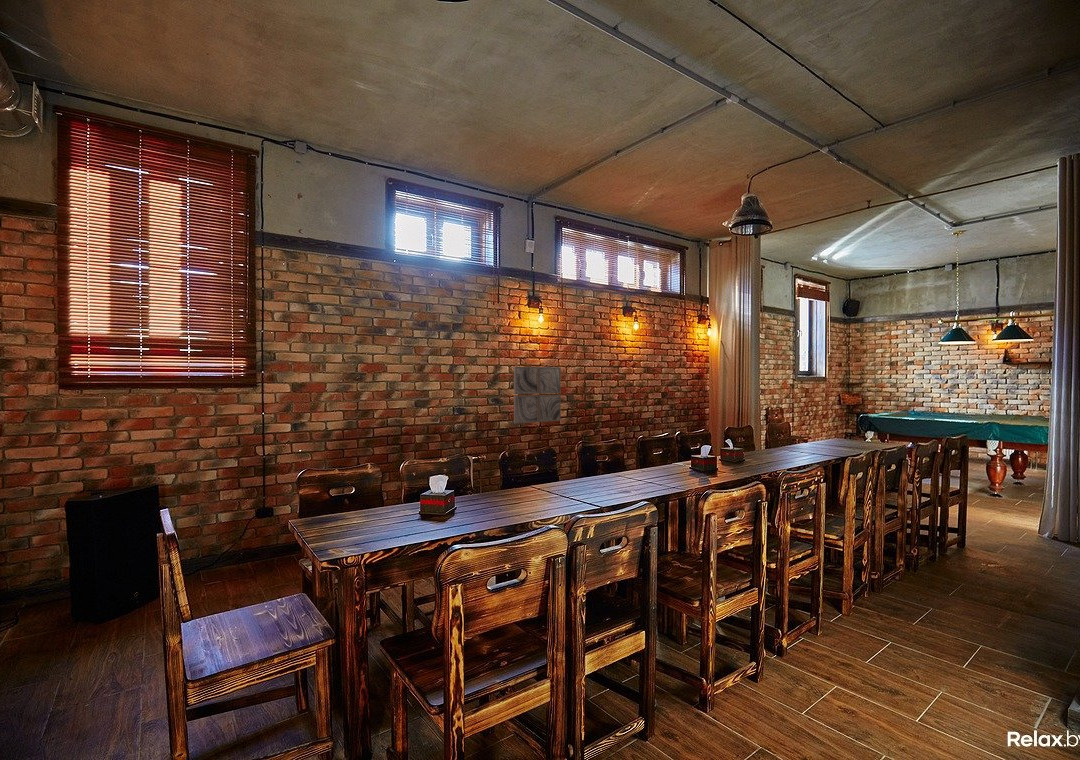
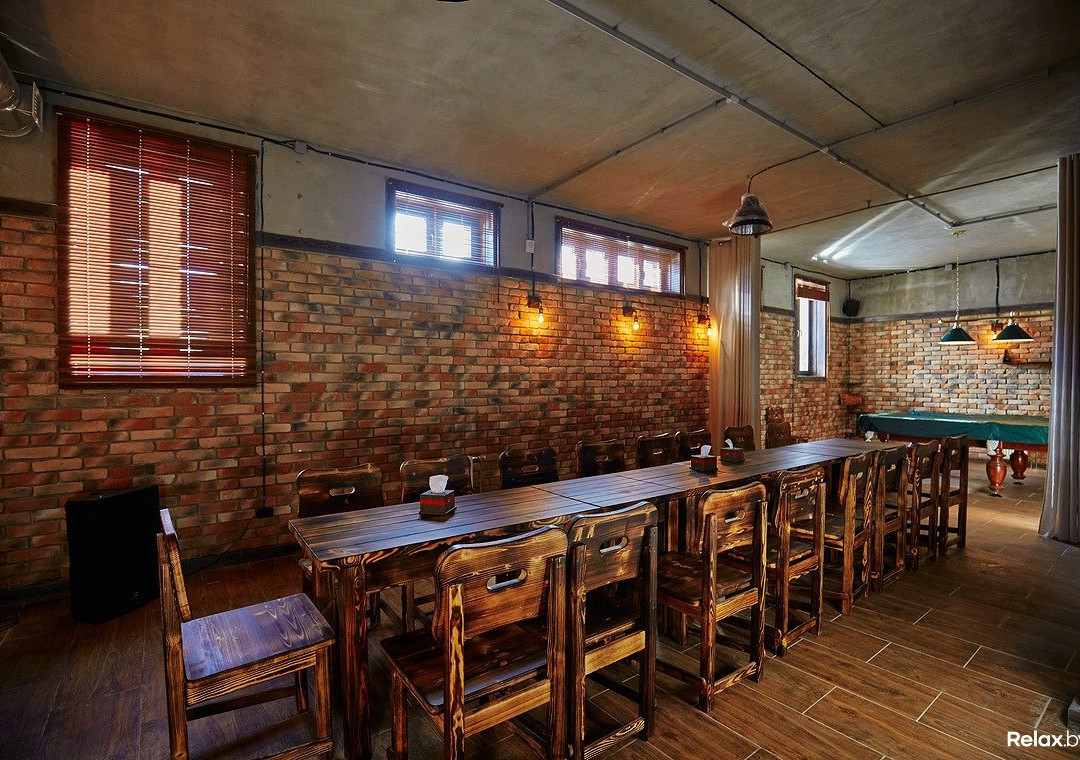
- wall art [513,366,562,425]
